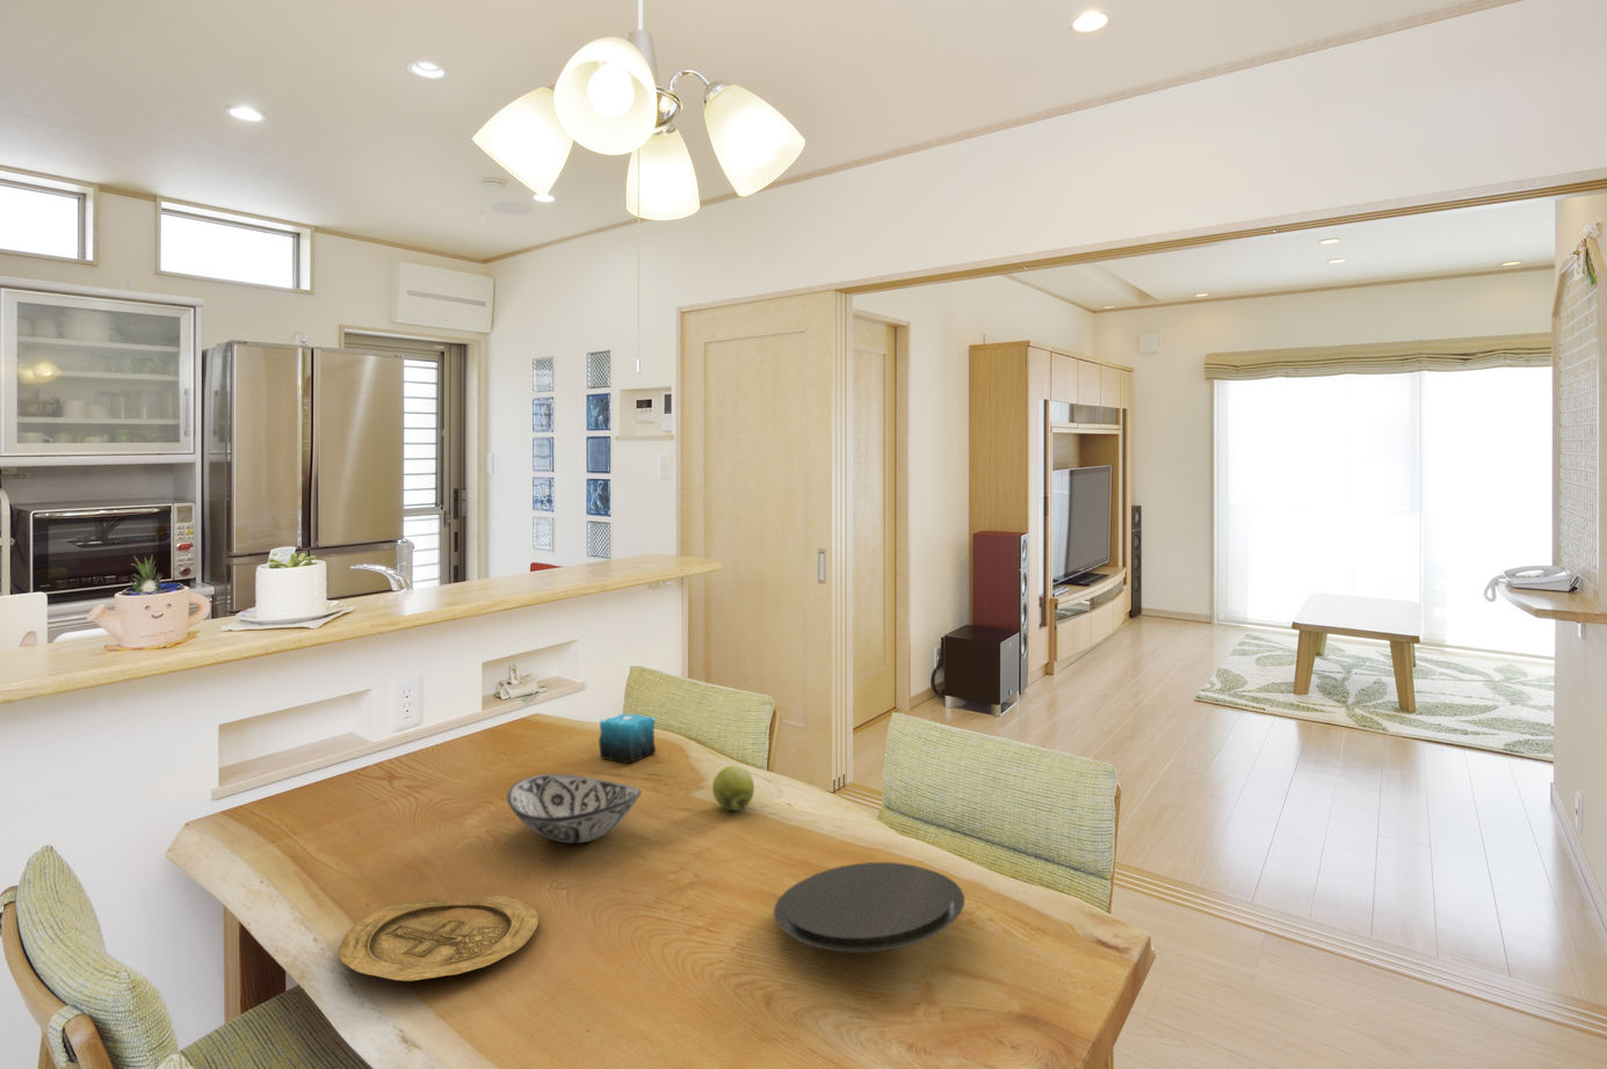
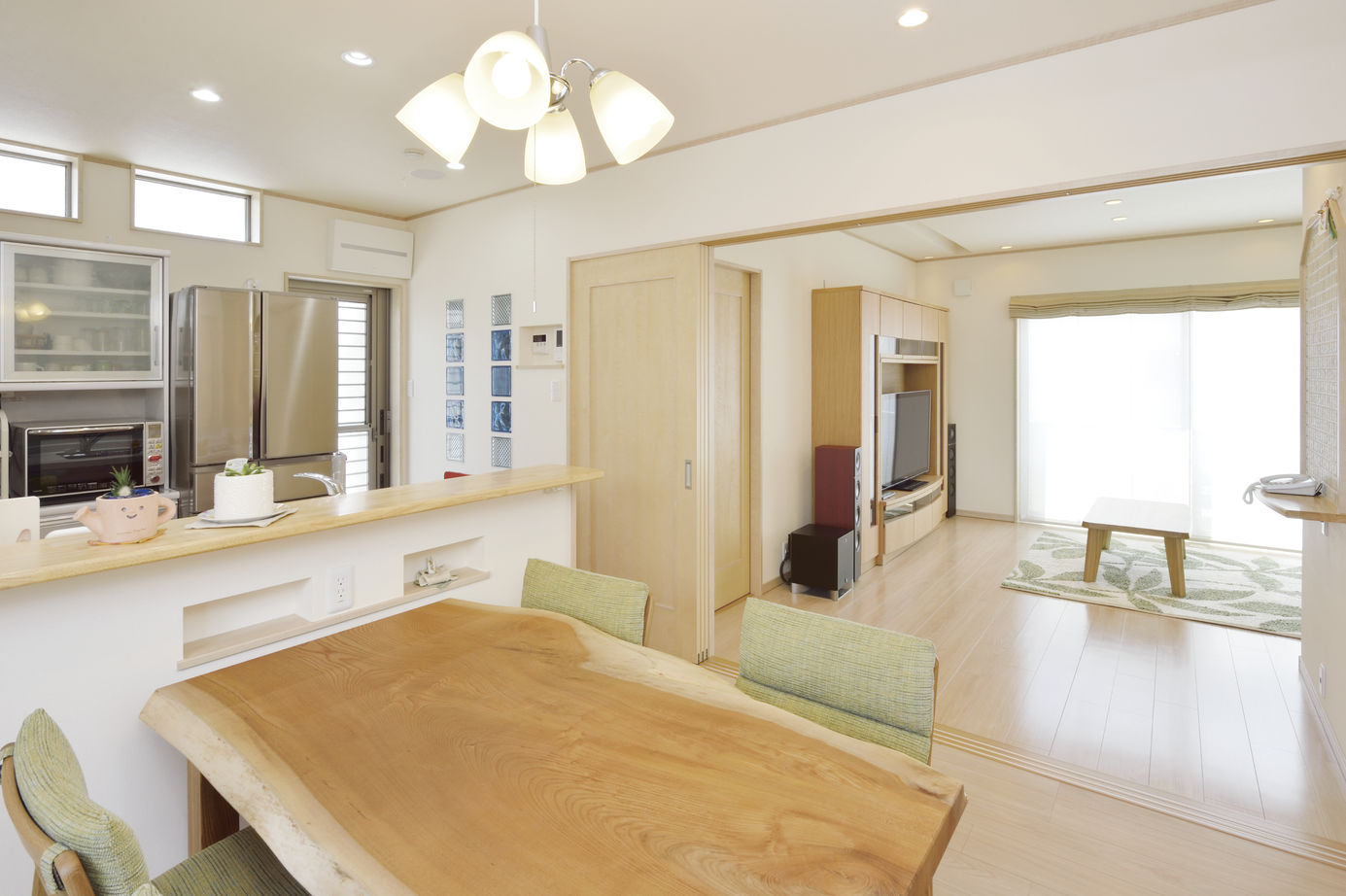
- apple [712,764,756,811]
- plate [338,894,540,982]
- candle [597,712,657,764]
- decorative bowl [506,773,642,844]
- plate [772,861,966,954]
